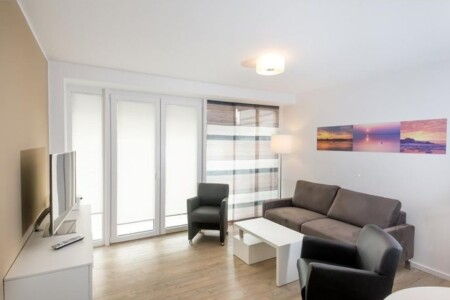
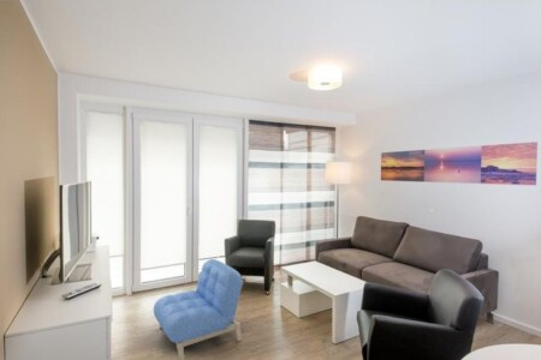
+ armchair [153,258,244,360]
